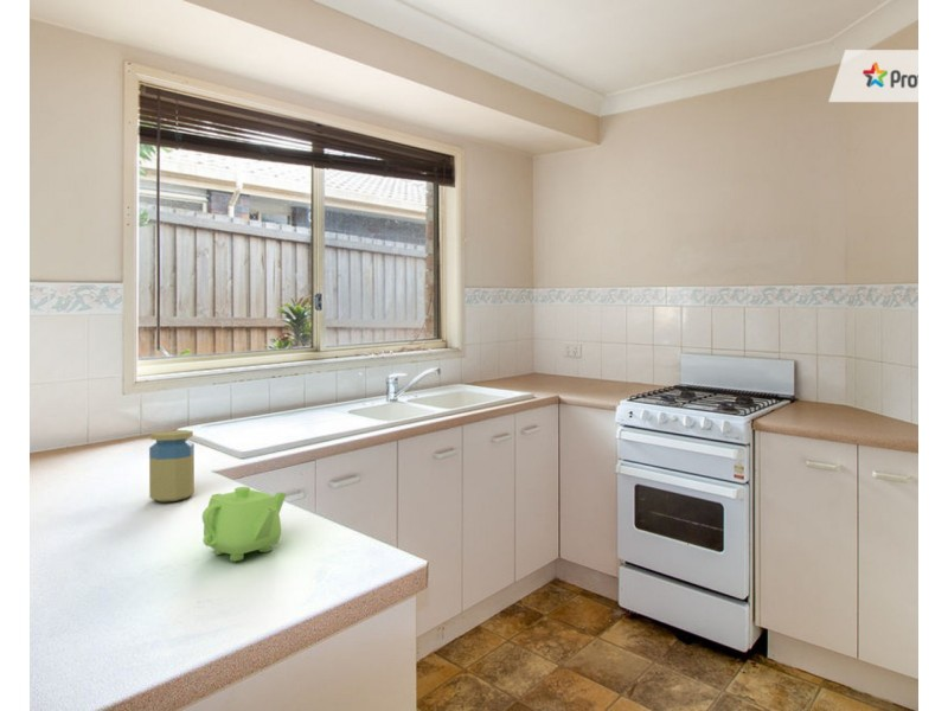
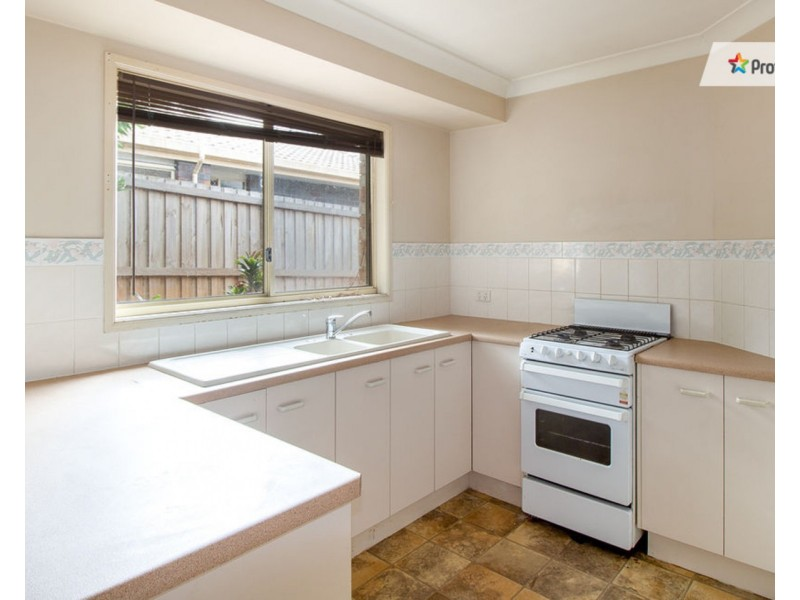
- teapot [201,486,288,562]
- jar [148,429,196,502]
